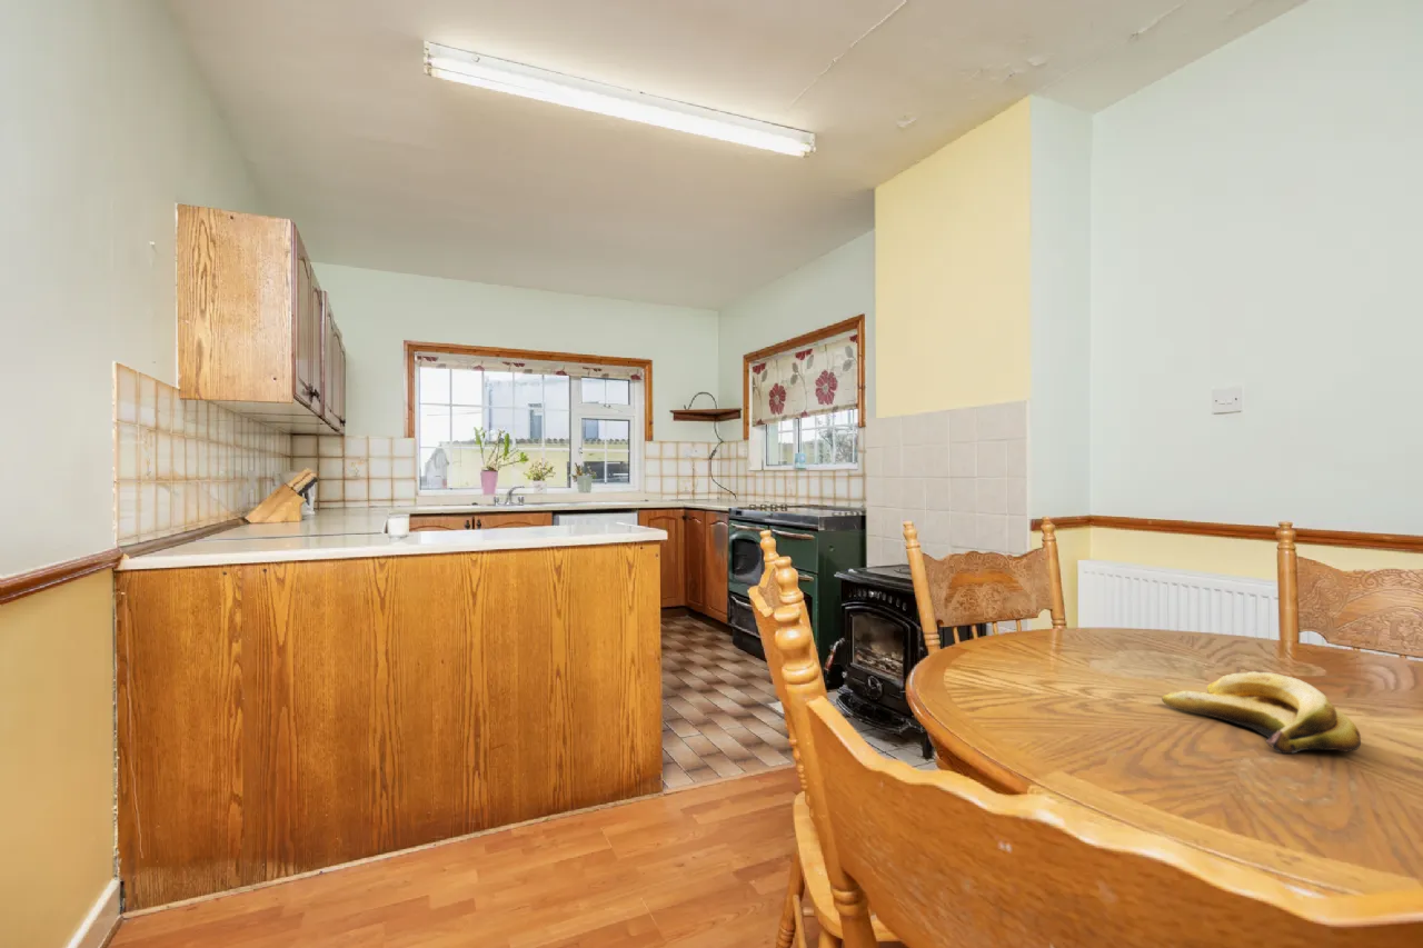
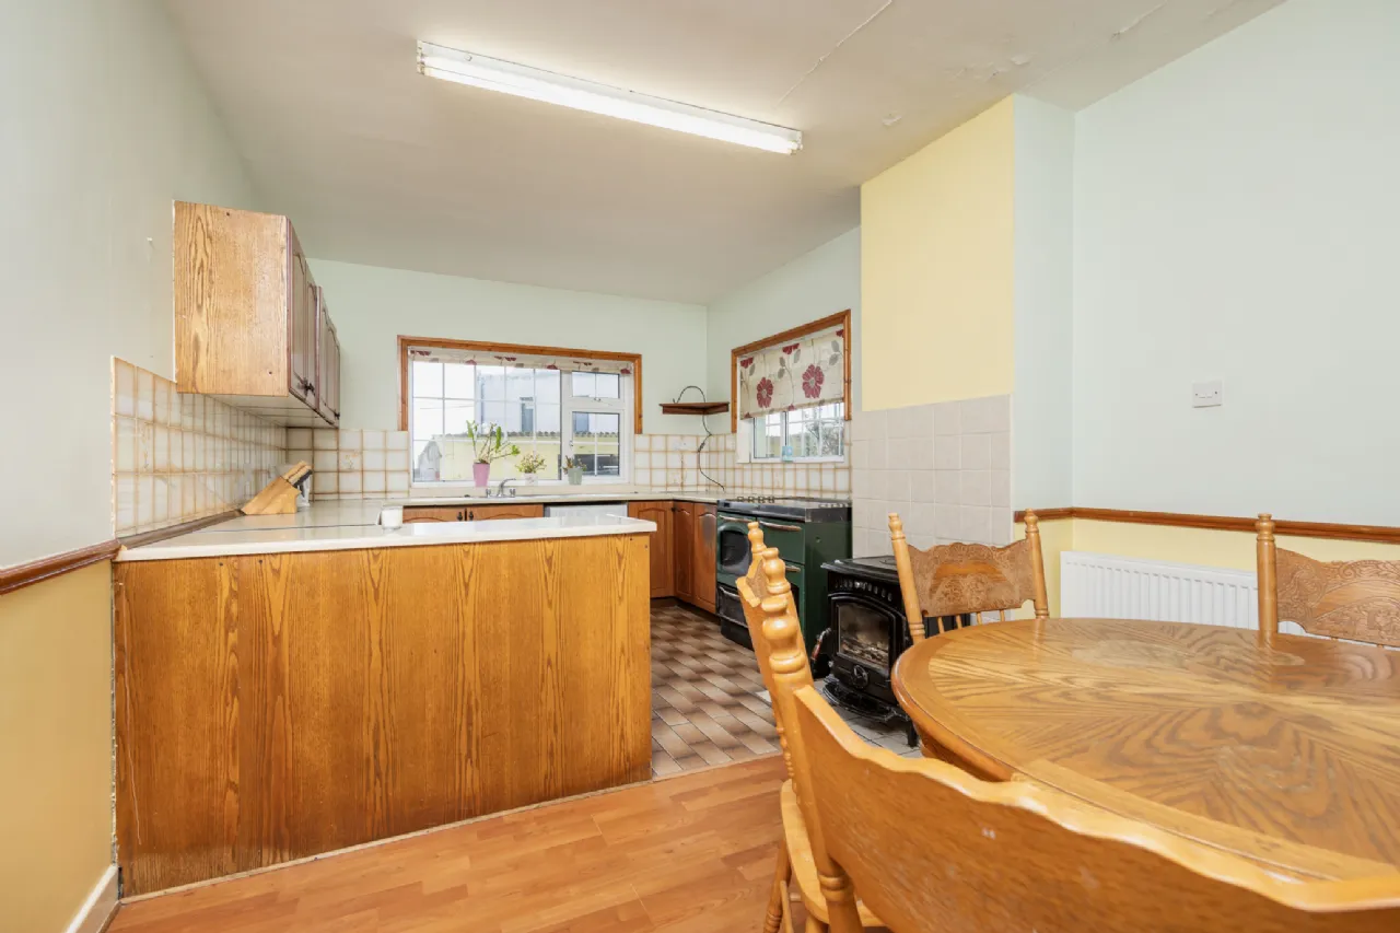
- banana [1161,670,1362,755]
